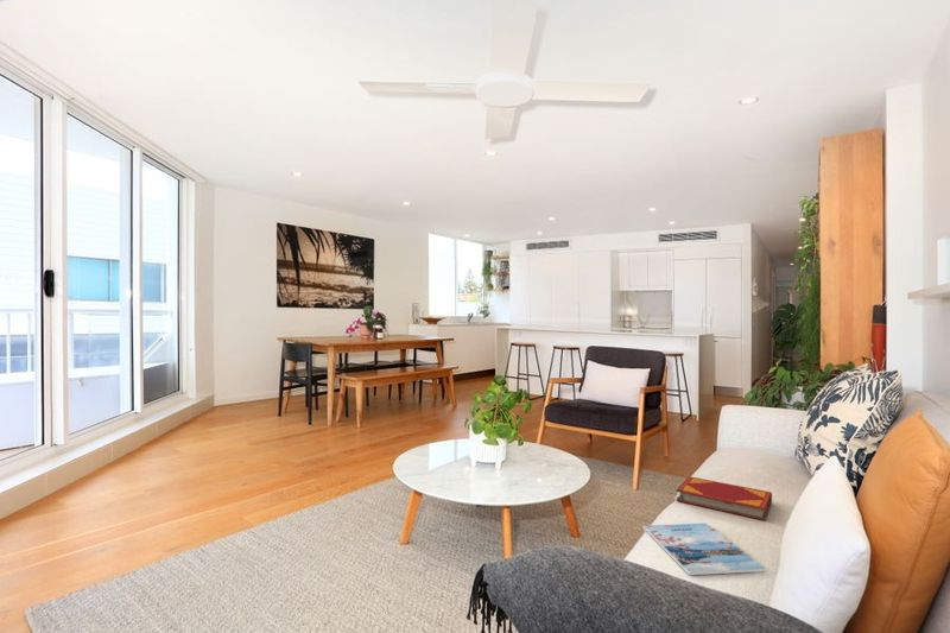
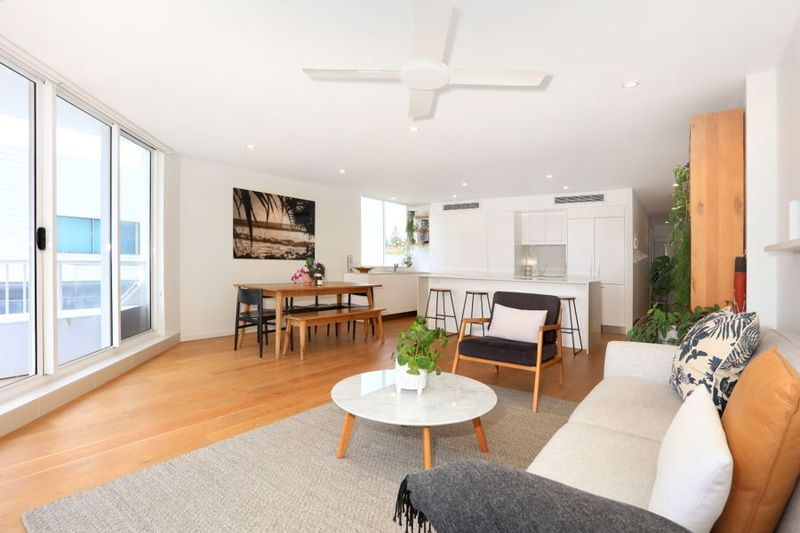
- hardback book [676,475,773,521]
- magazine [642,523,767,576]
